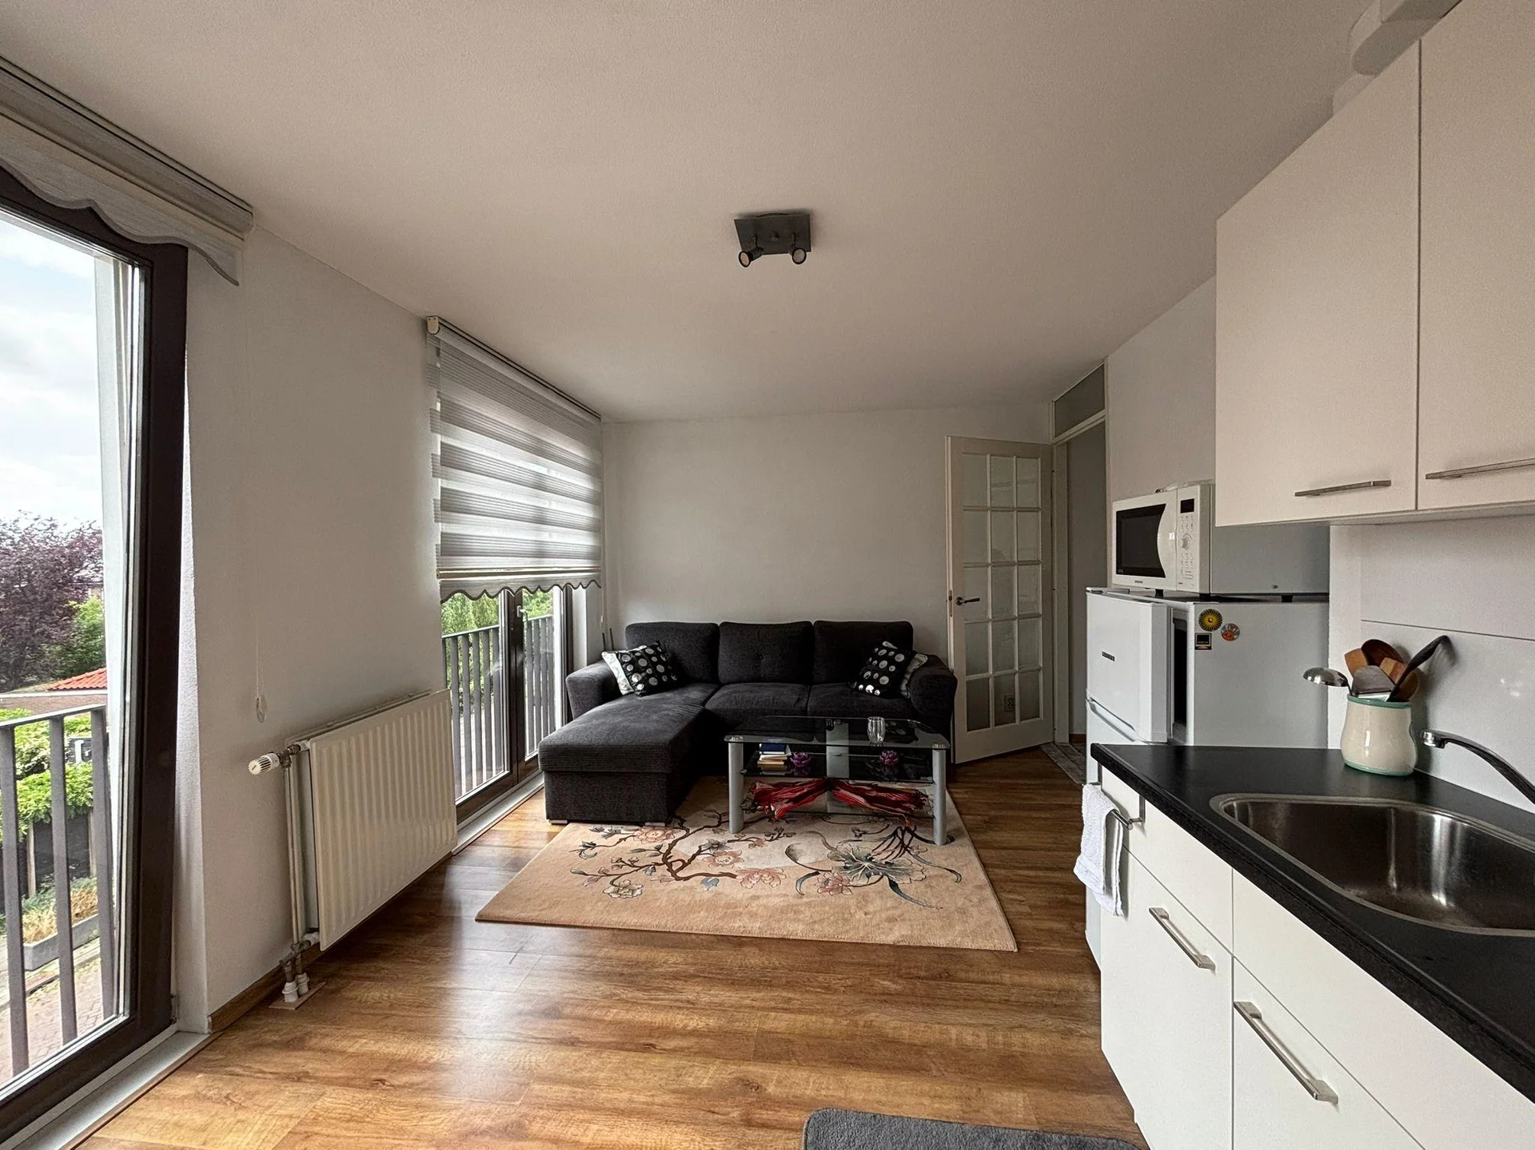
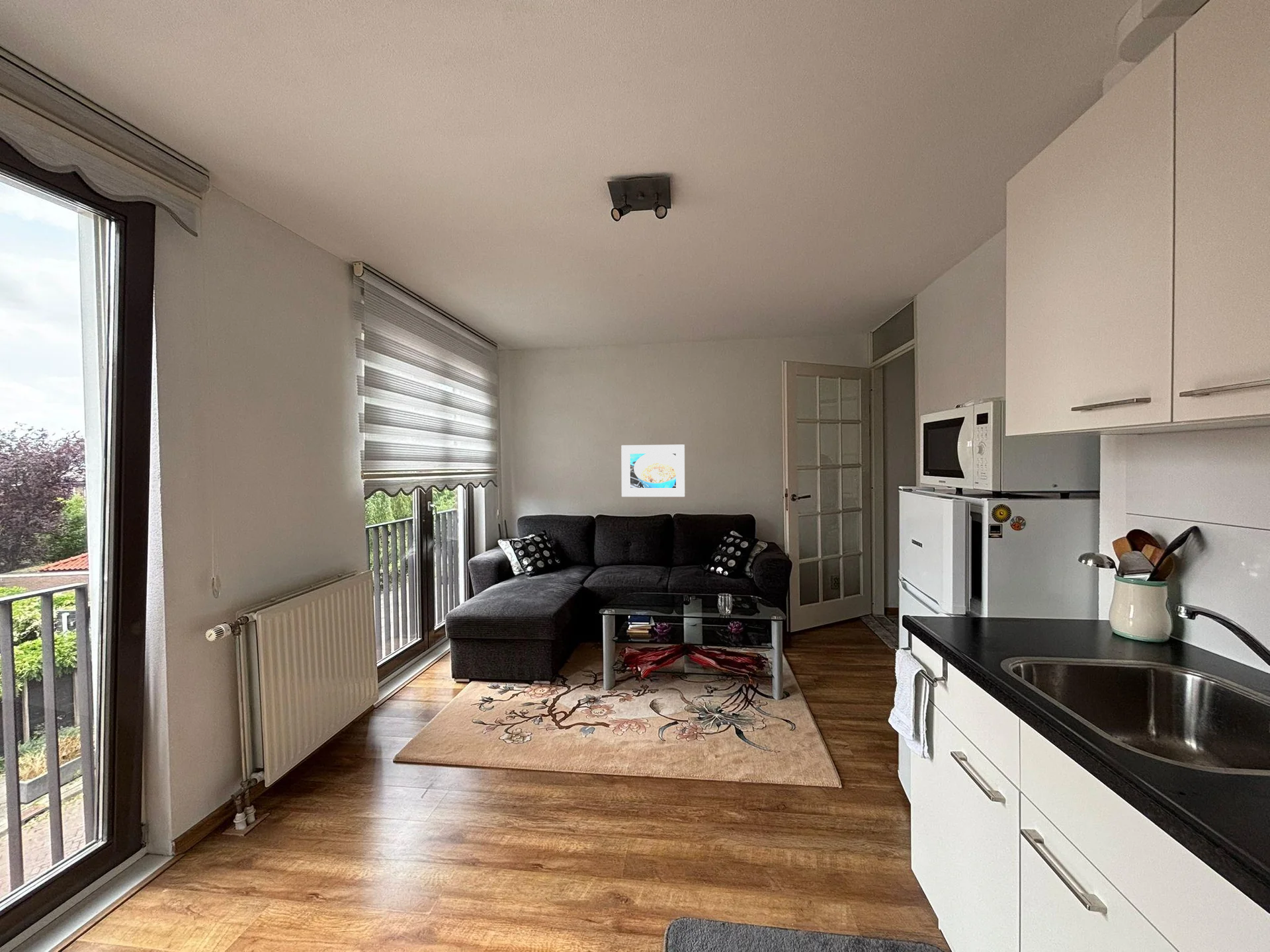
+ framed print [620,444,685,497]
